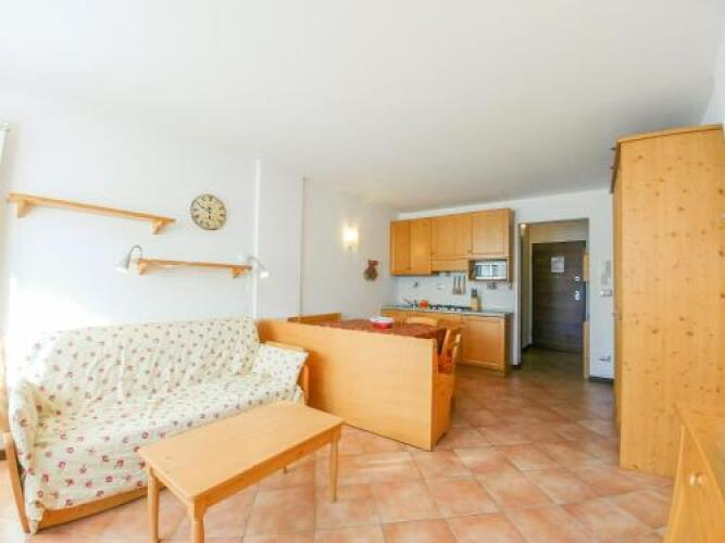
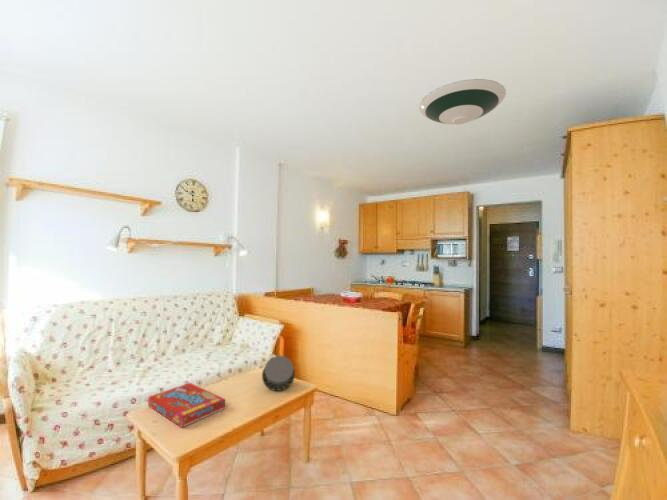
+ drum [261,355,296,392]
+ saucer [418,78,507,126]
+ snack box [147,382,226,429]
